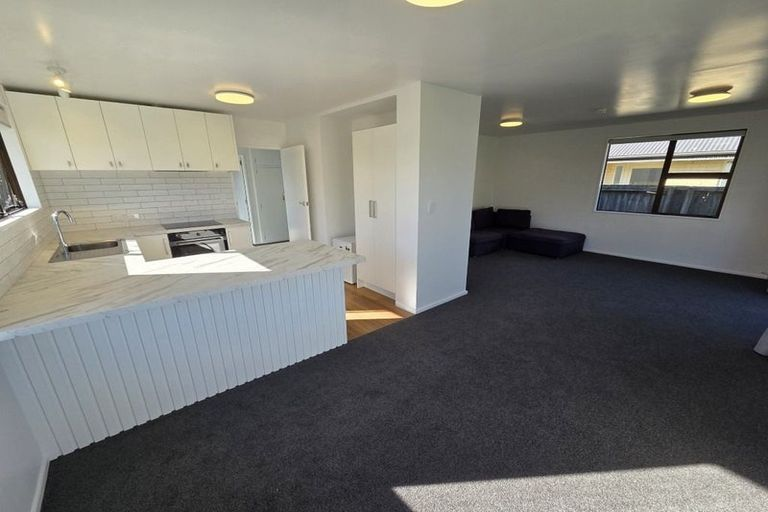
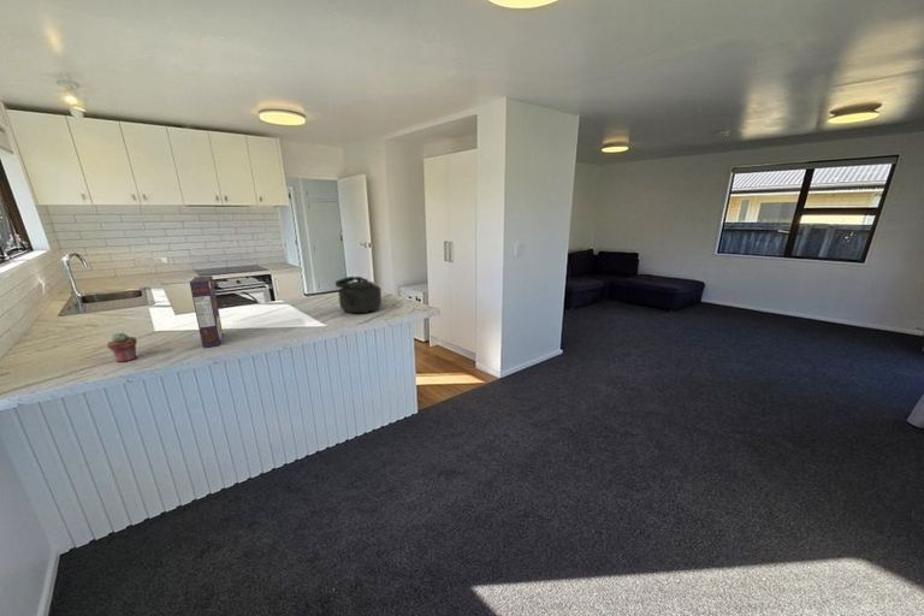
+ potted succulent [106,332,138,363]
+ cereal box [189,274,224,349]
+ kettle [334,276,383,314]
